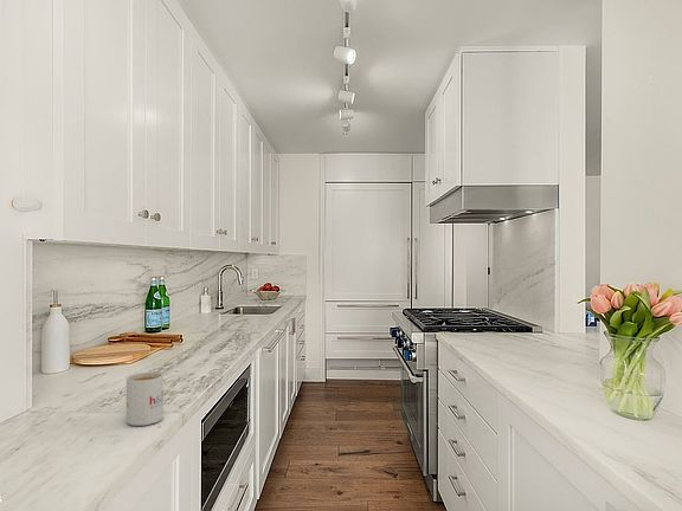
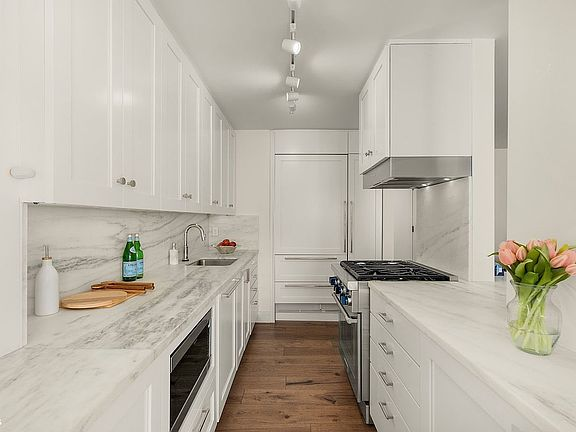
- mug [126,371,165,427]
